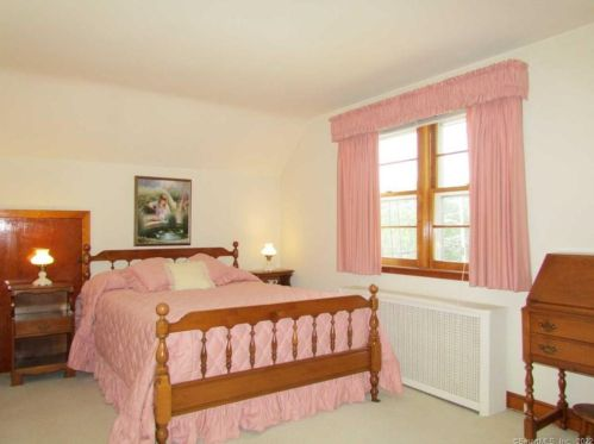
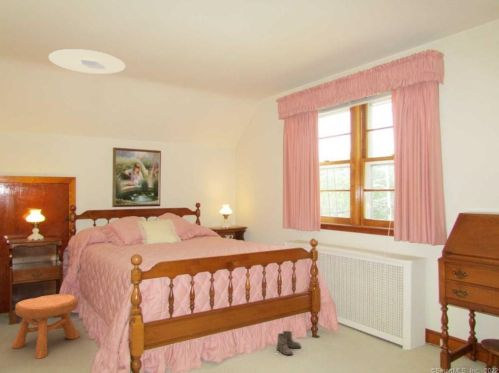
+ stool [11,293,81,360]
+ boots [275,330,302,356]
+ ceiling light [48,48,126,75]
